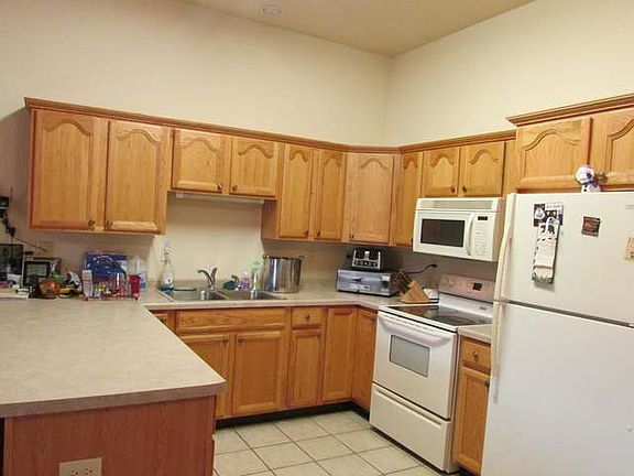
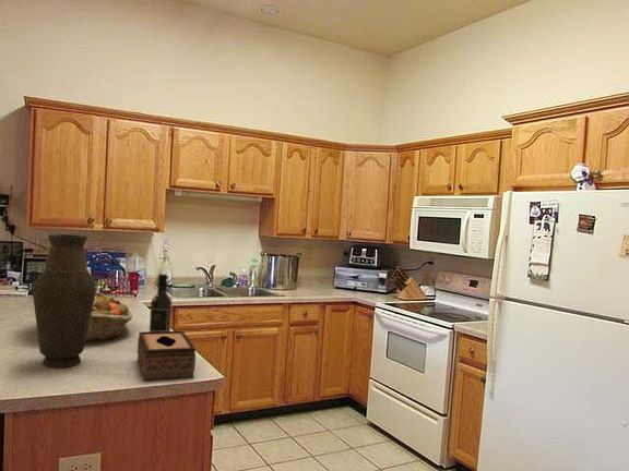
+ fruit basket [85,290,133,342]
+ wine bottle [149,273,173,331]
+ tissue box [137,330,197,382]
+ vase [32,233,97,370]
